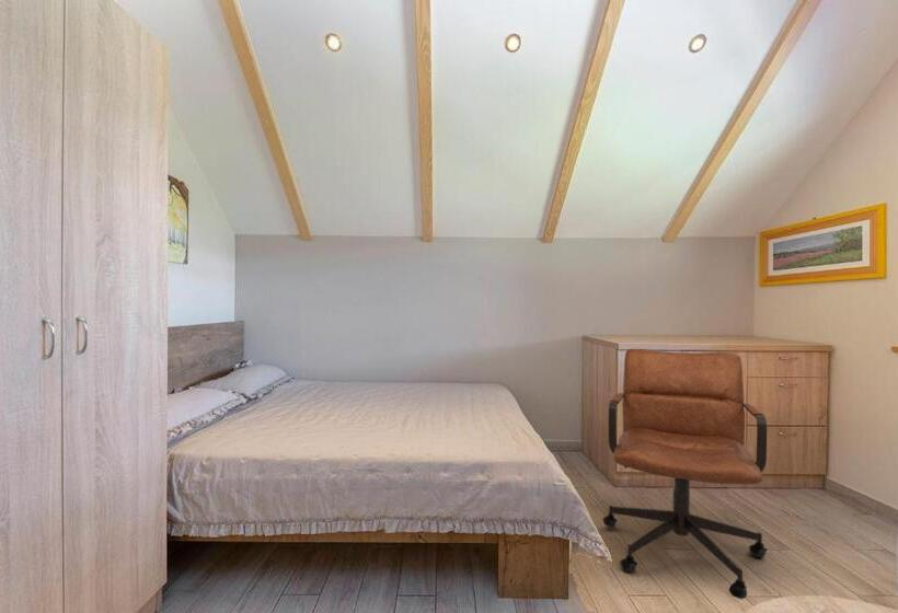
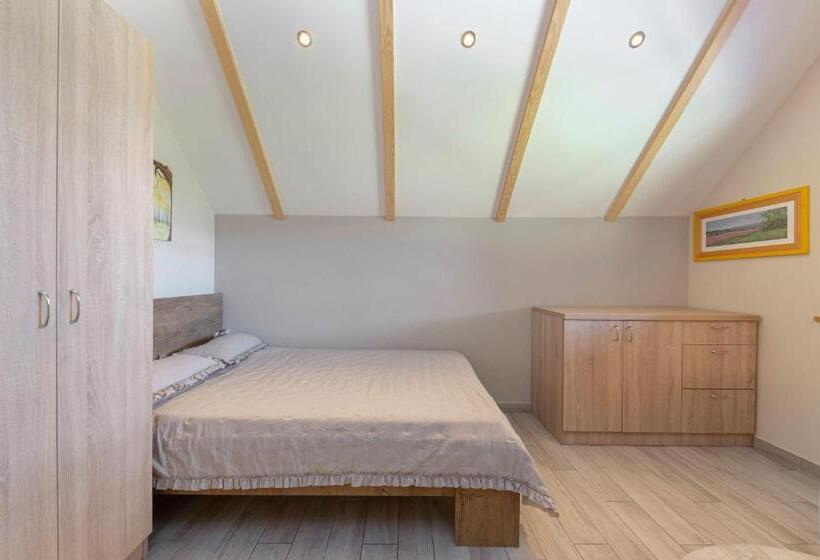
- chair [601,348,768,600]
